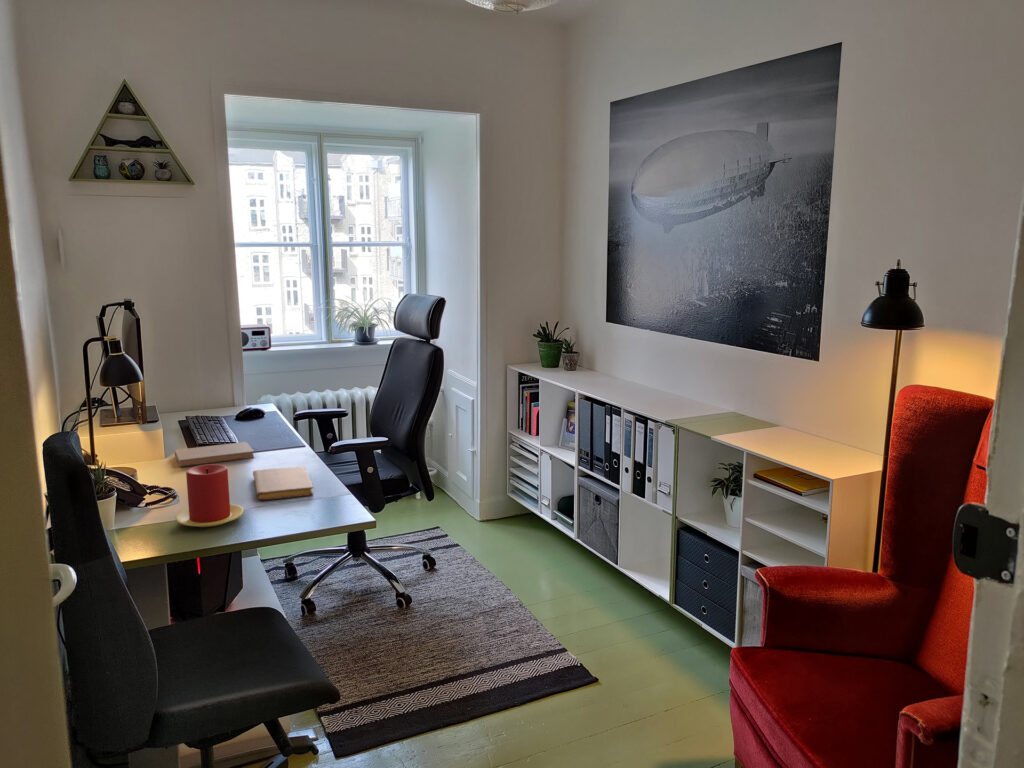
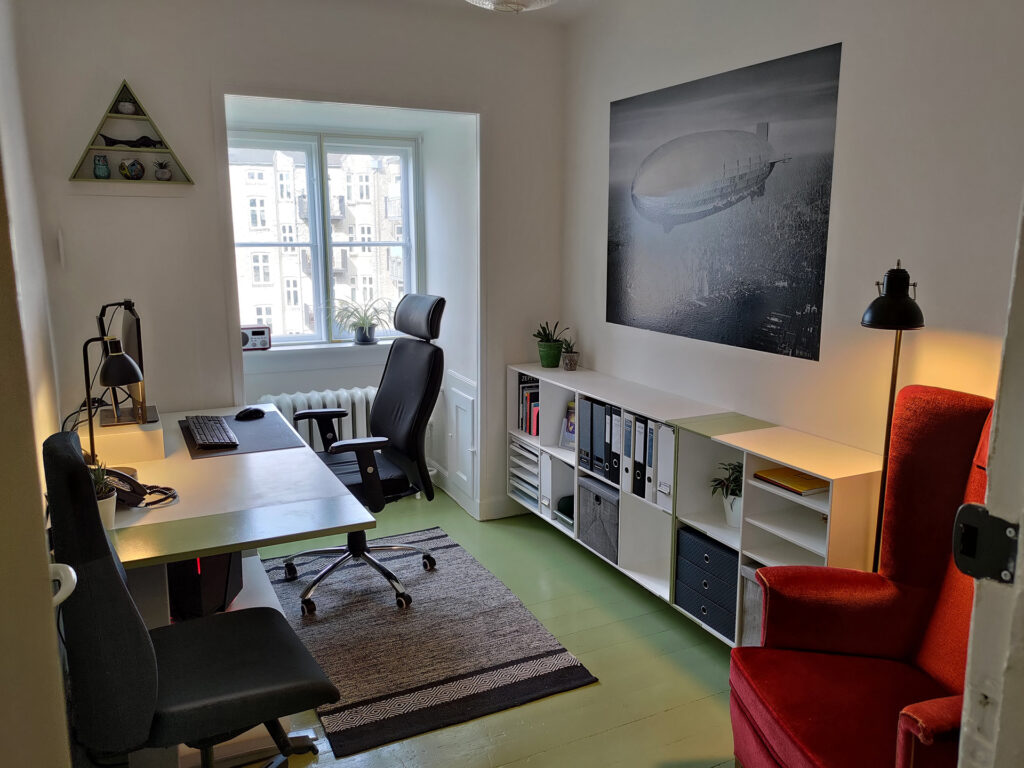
- candle [175,463,245,528]
- notebook [252,465,314,501]
- book [174,441,255,468]
